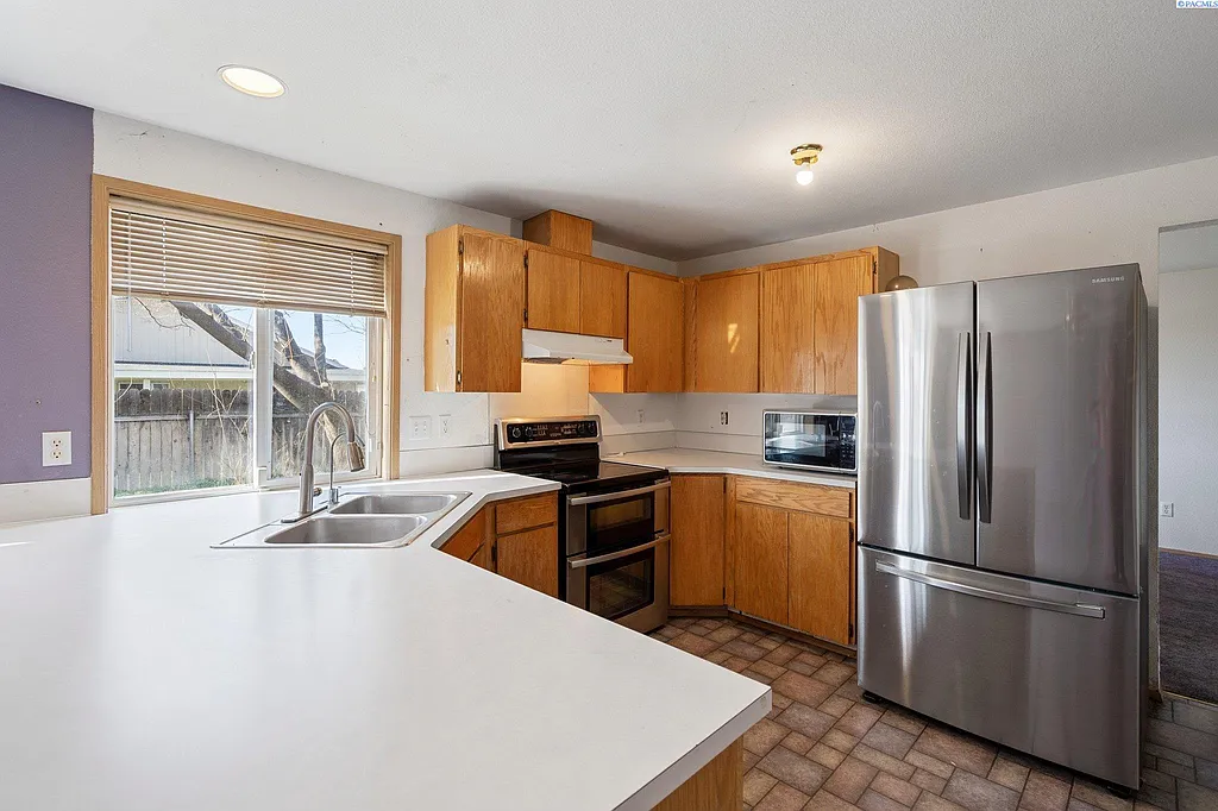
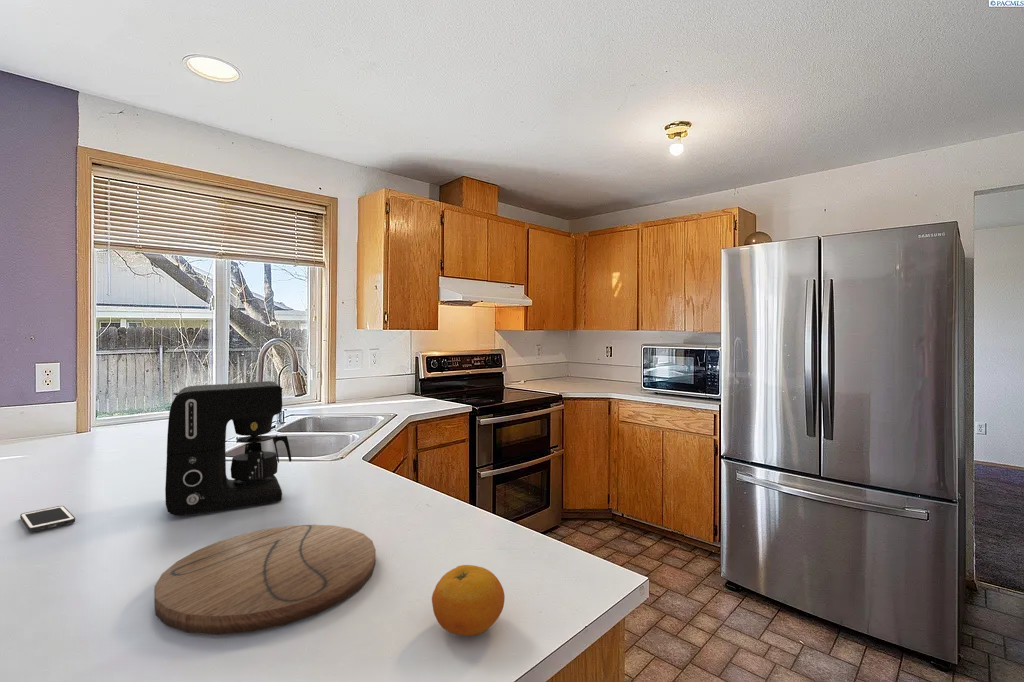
+ fruit [431,564,506,637]
+ cell phone [19,505,76,533]
+ coffee maker [164,380,292,517]
+ cutting board [153,524,376,636]
